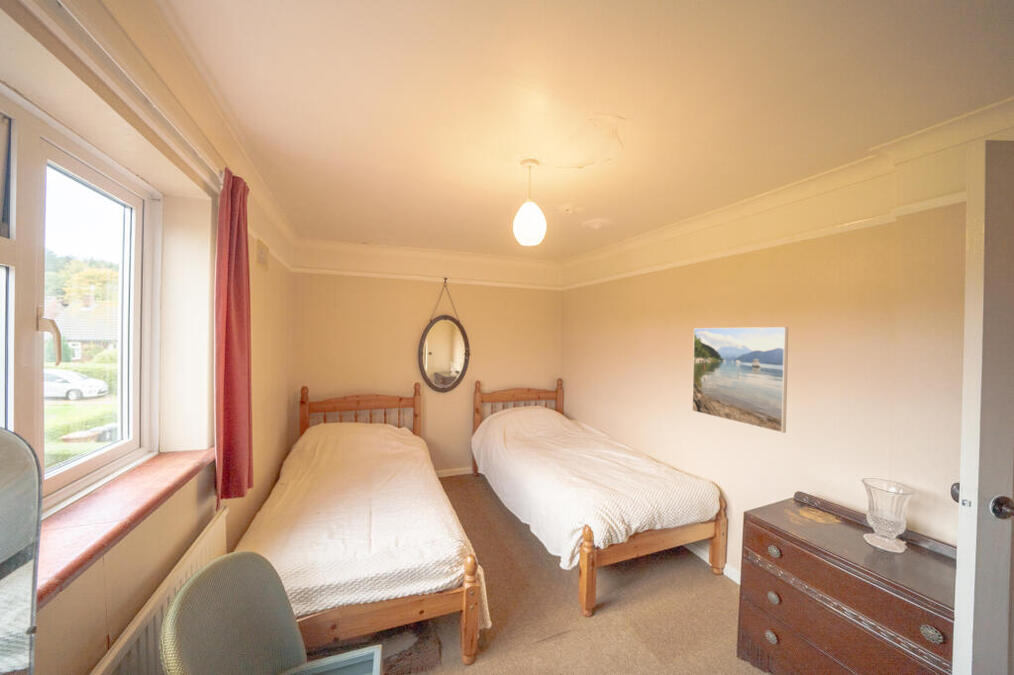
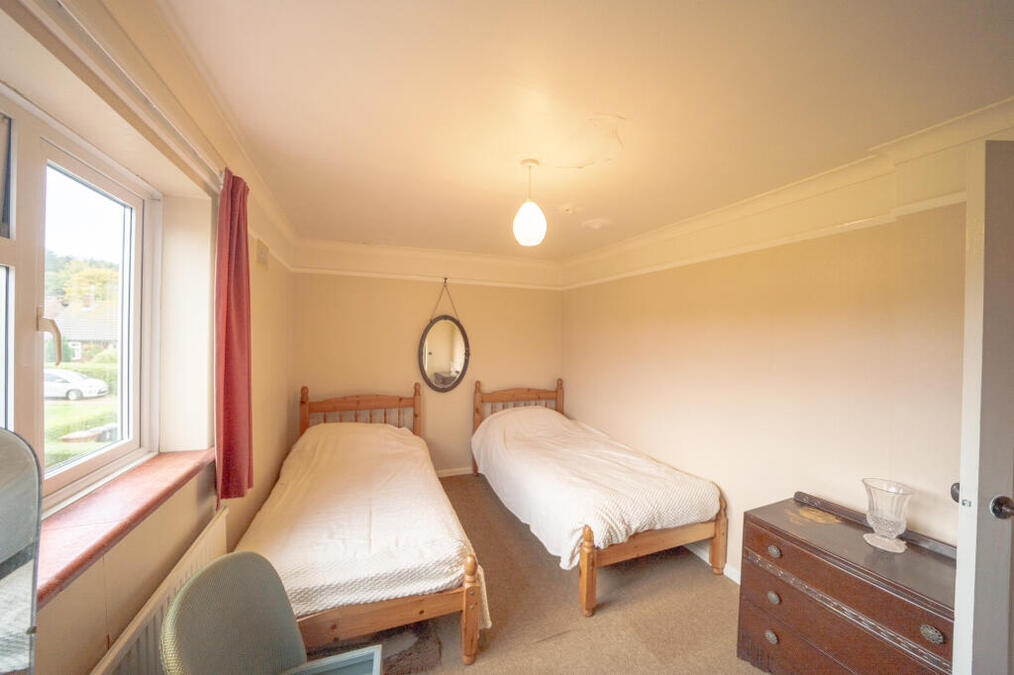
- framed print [691,326,789,434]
